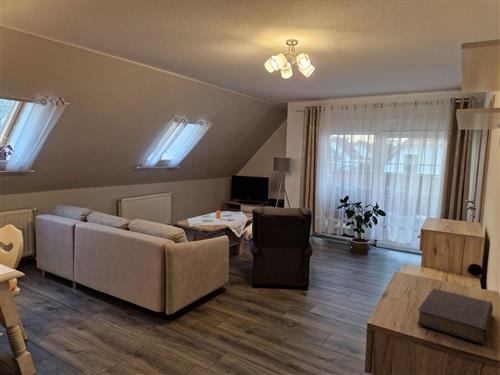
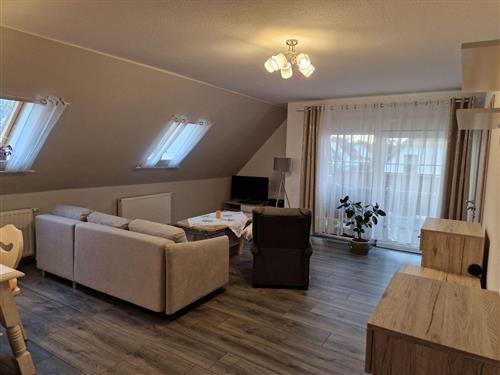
- book [415,287,494,346]
